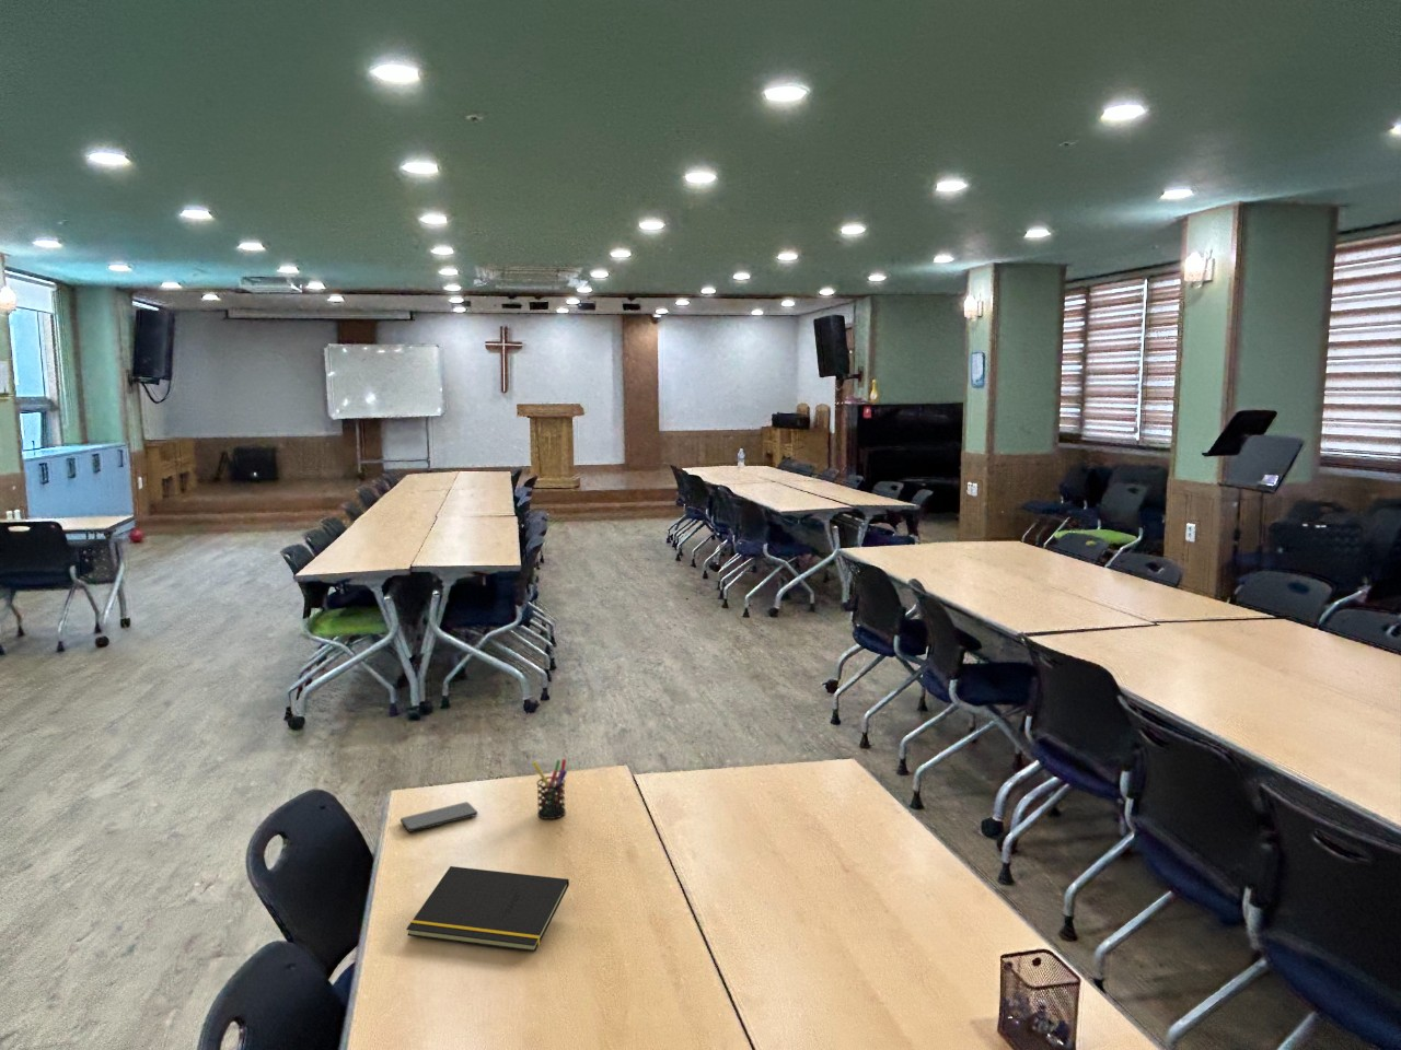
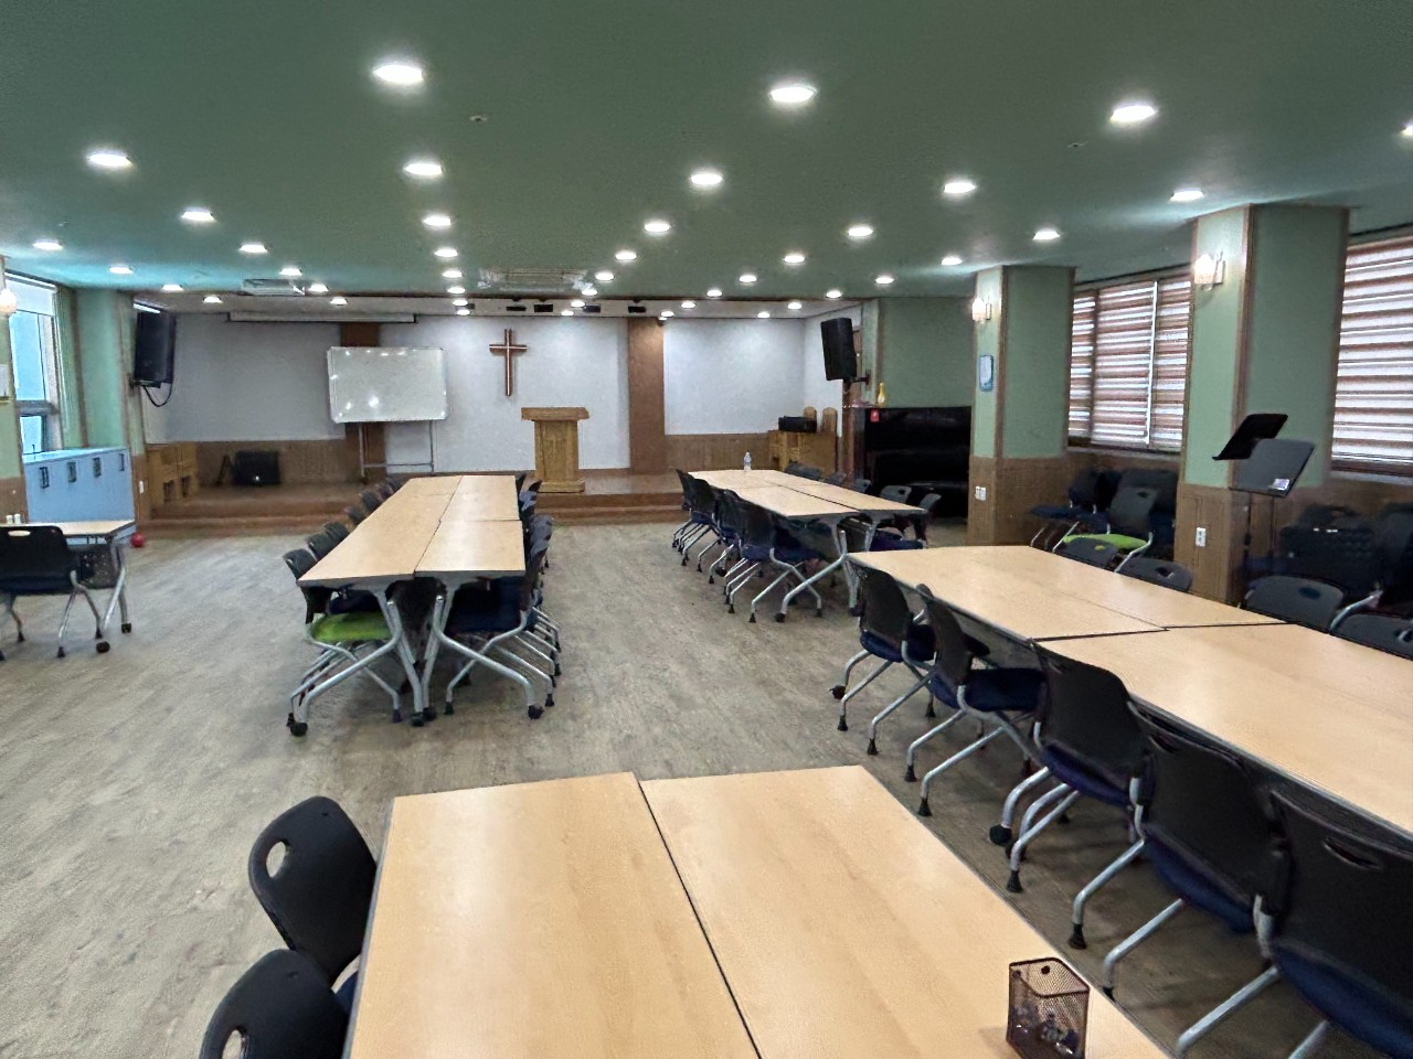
- pen holder [532,758,568,821]
- notepad [405,865,570,953]
- smartphone [399,801,479,834]
